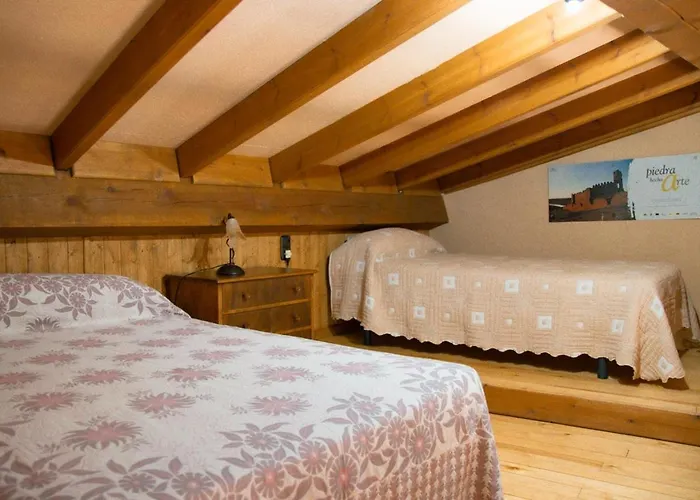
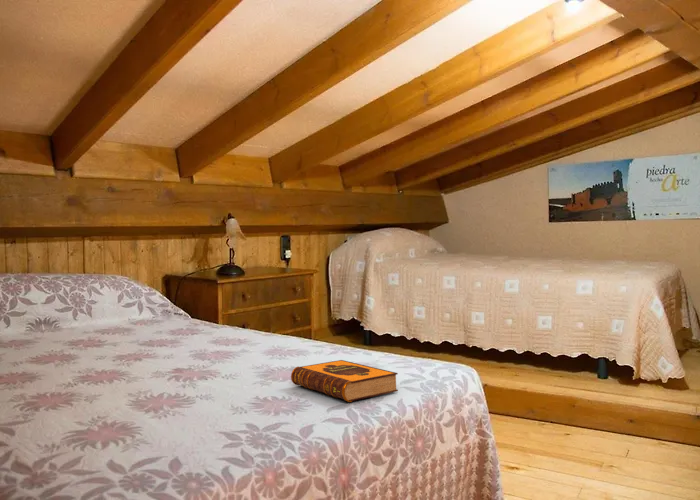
+ hardback book [290,359,399,403]
